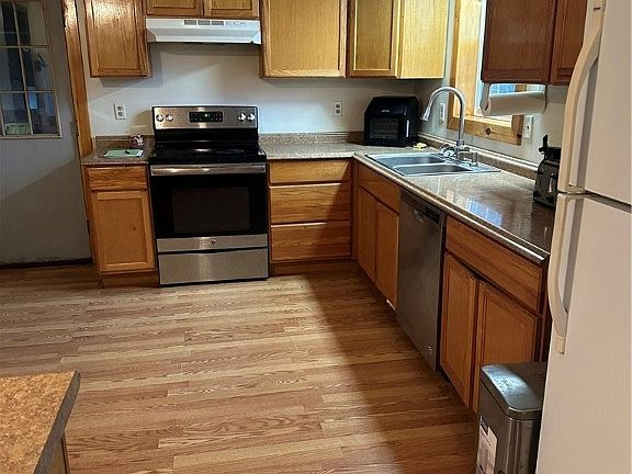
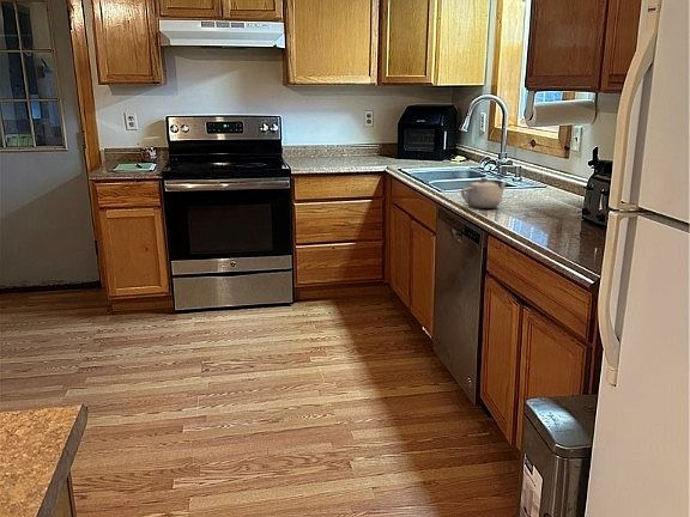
+ teapot [460,176,508,209]
